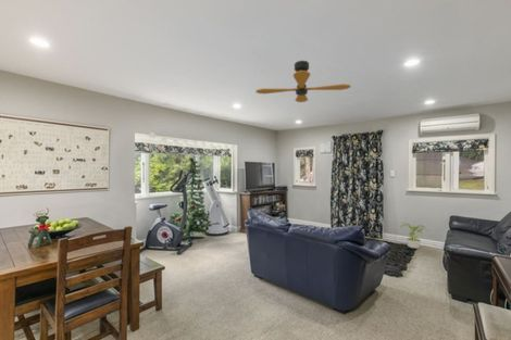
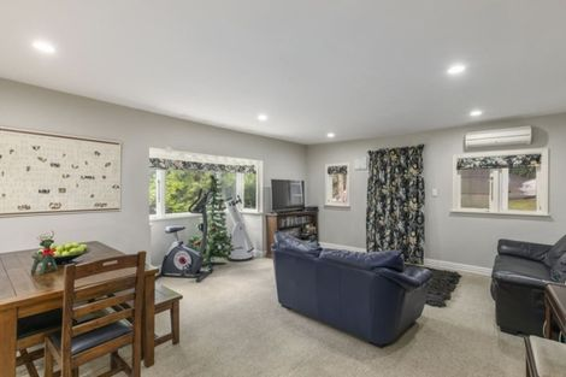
- potted plant [400,222,429,249]
- ceiling fan [254,60,352,103]
